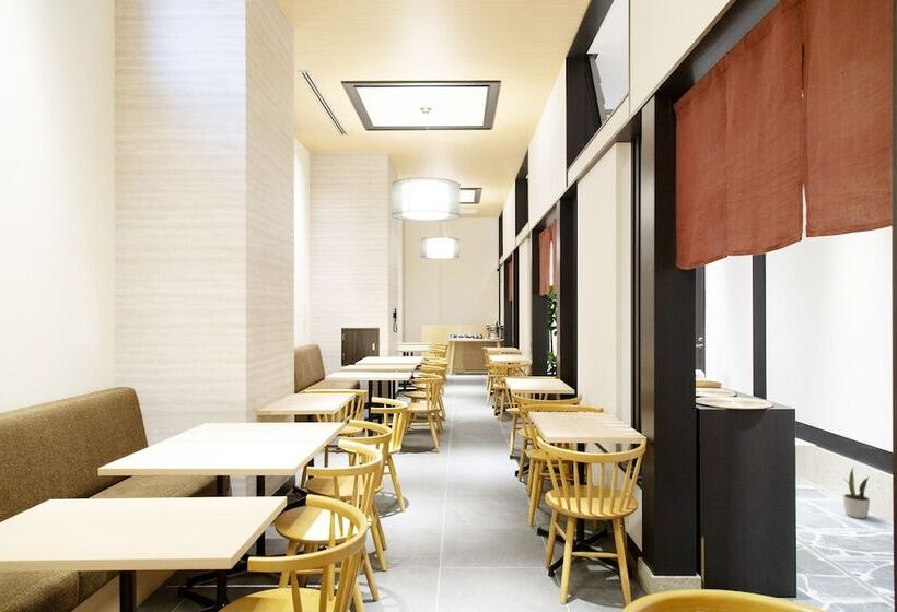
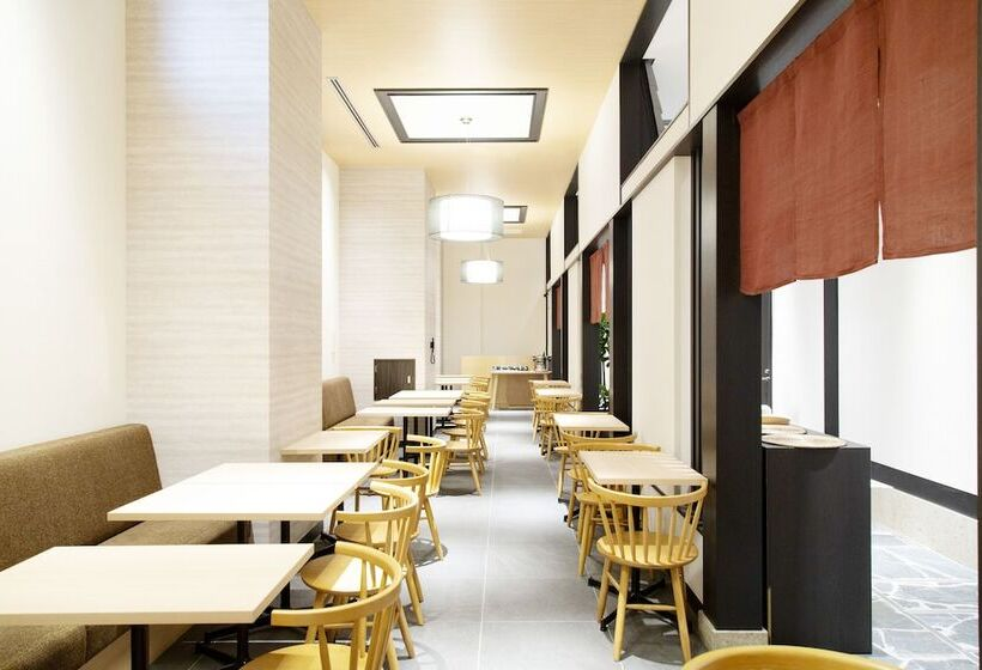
- potted plant [842,466,871,519]
